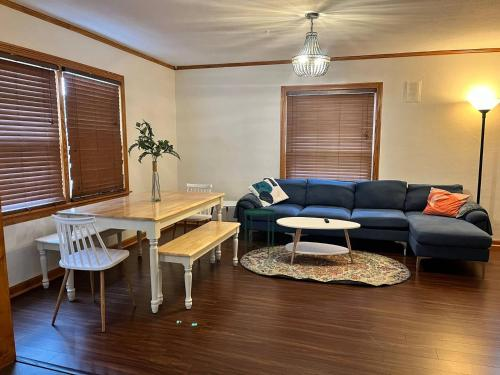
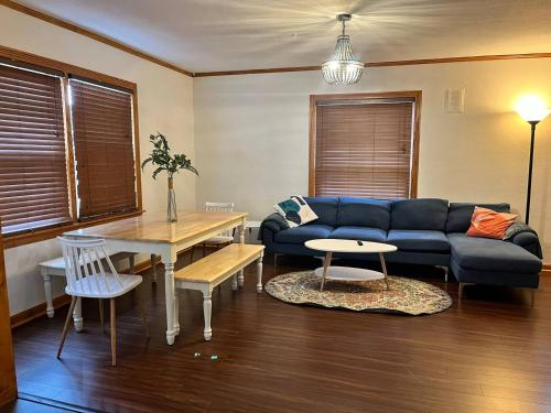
- side table [243,208,276,256]
